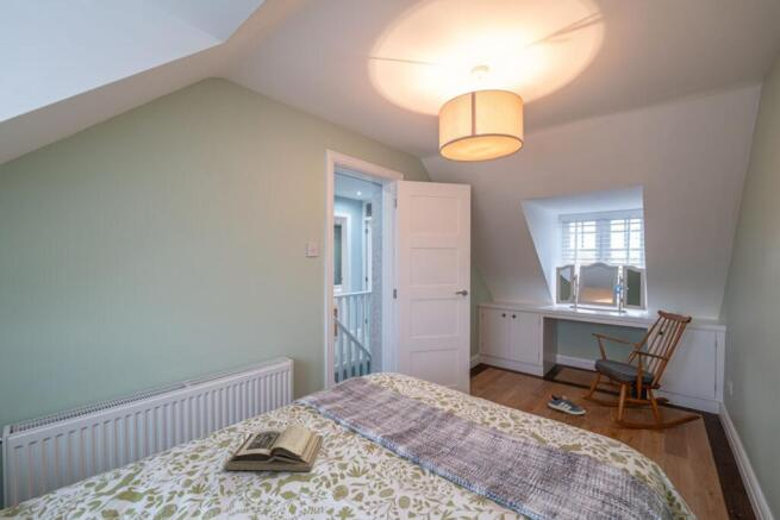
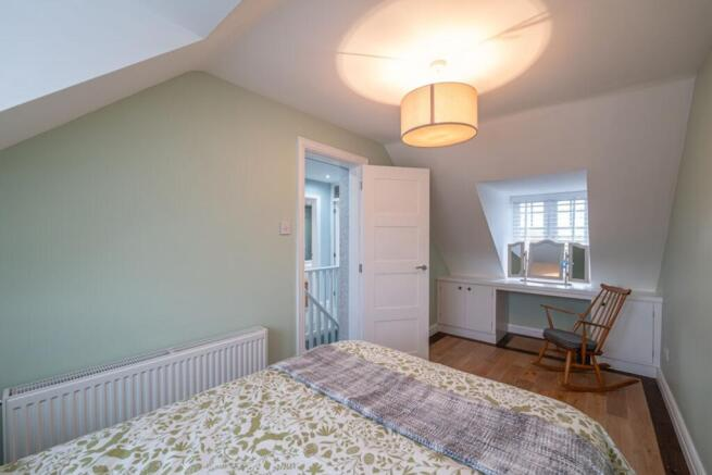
- book [224,422,325,472]
- sneaker [548,393,586,415]
